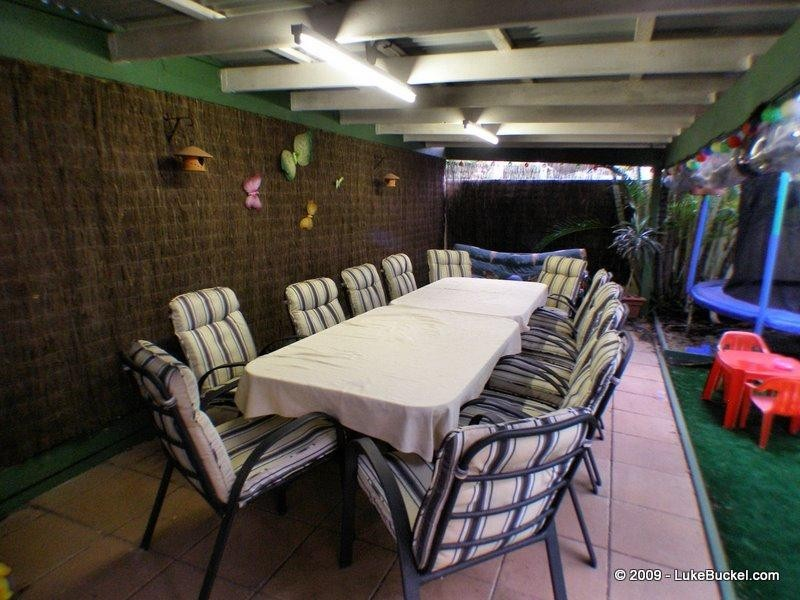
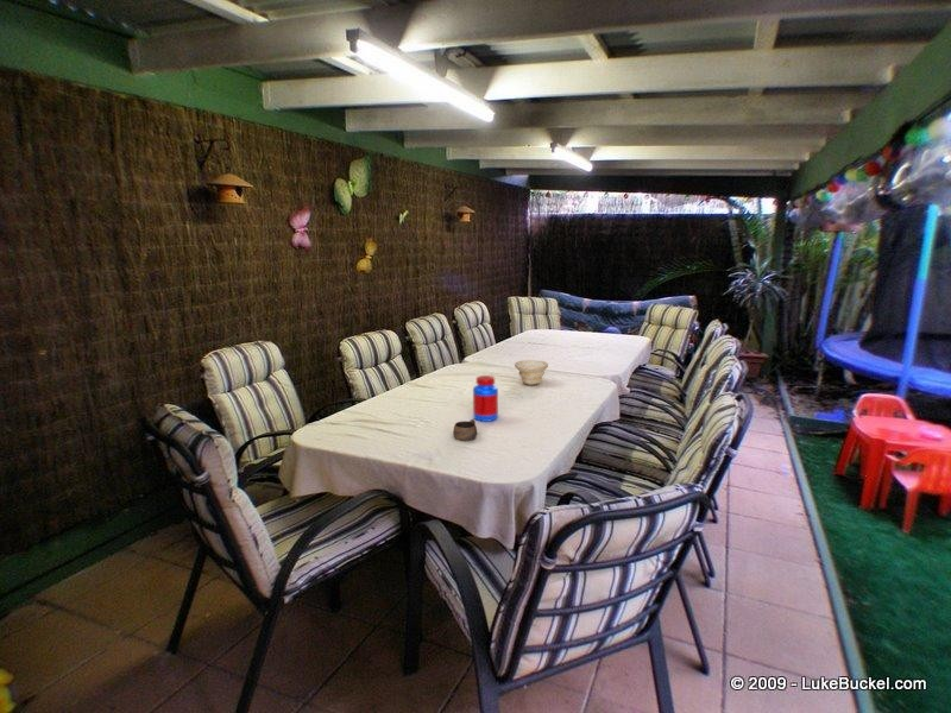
+ bowl [514,359,549,386]
+ cup [452,418,478,442]
+ jar [472,374,499,423]
